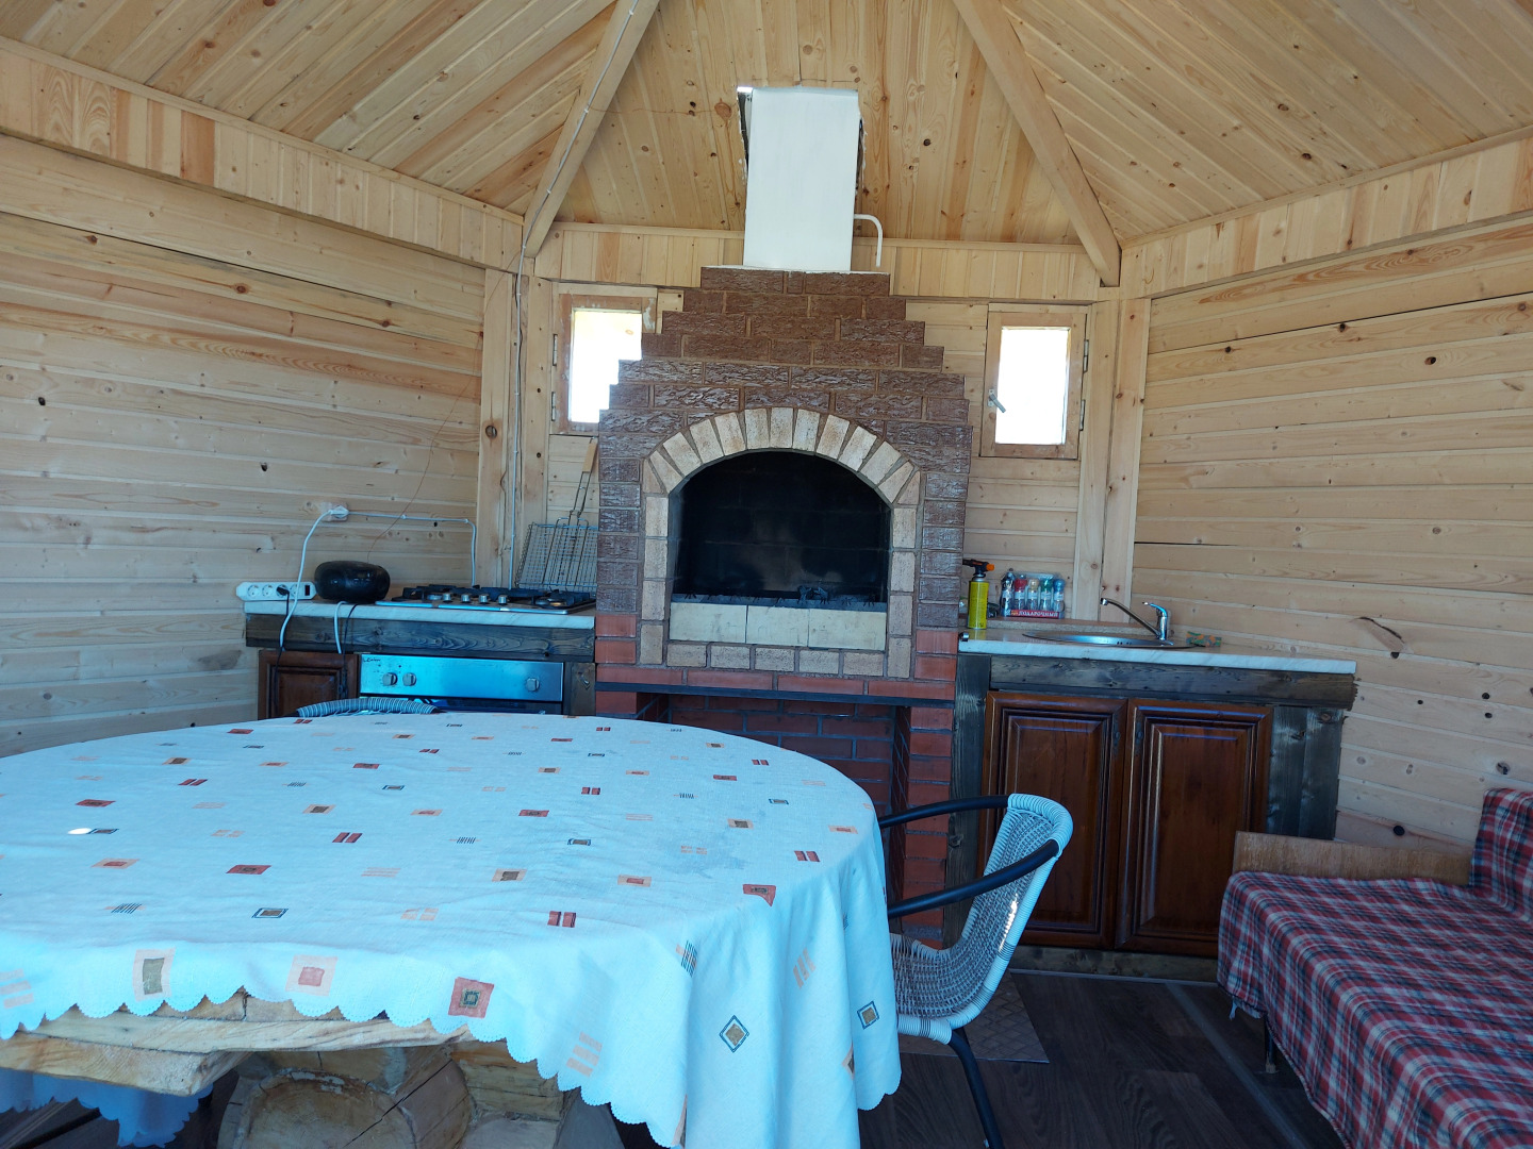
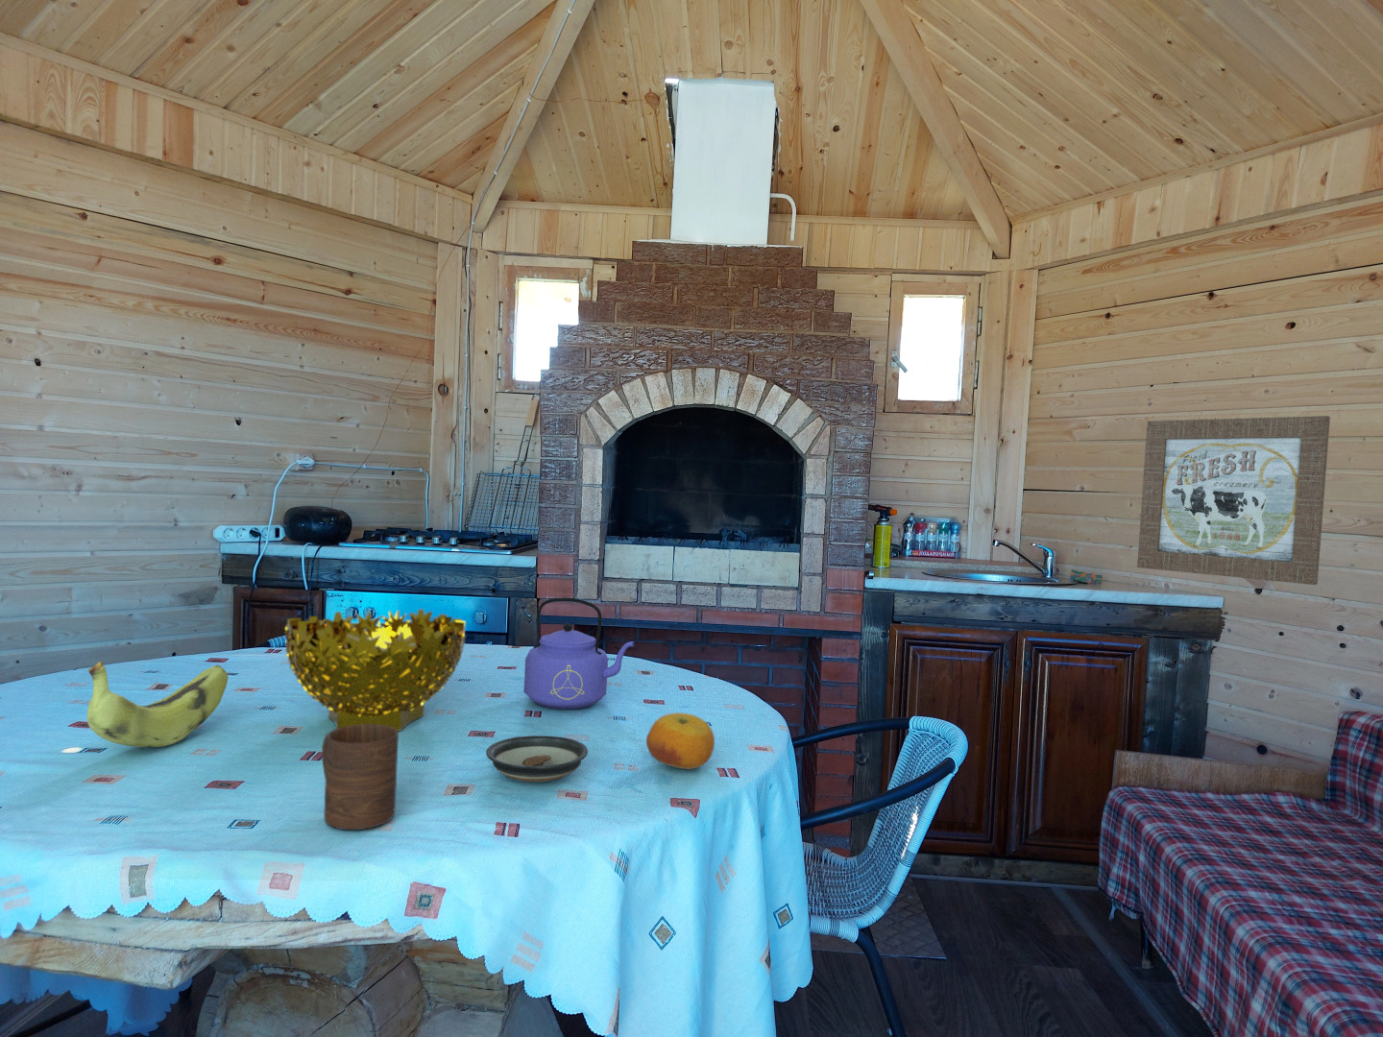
+ wall art [1136,415,1331,586]
+ saucer [485,734,589,782]
+ kettle [524,597,635,710]
+ cup [321,724,400,830]
+ fruit [646,711,715,770]
+ decorative bowl [284,608,467,732]
+ banana [86,660,229,748]
